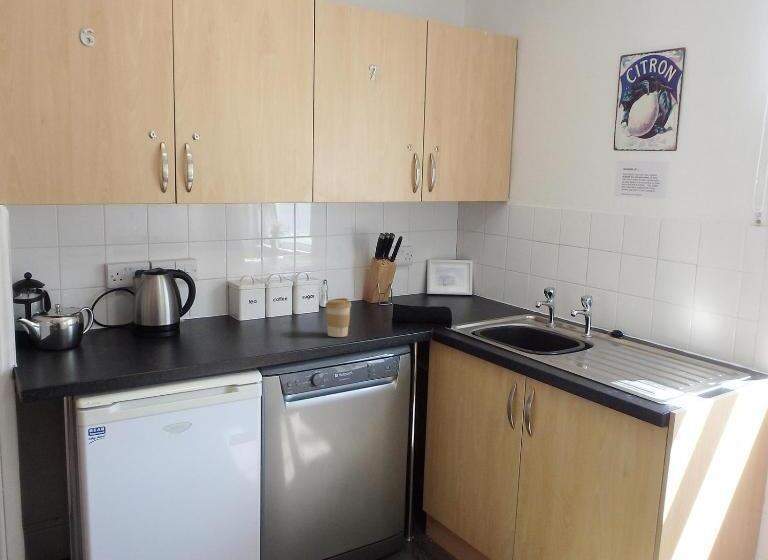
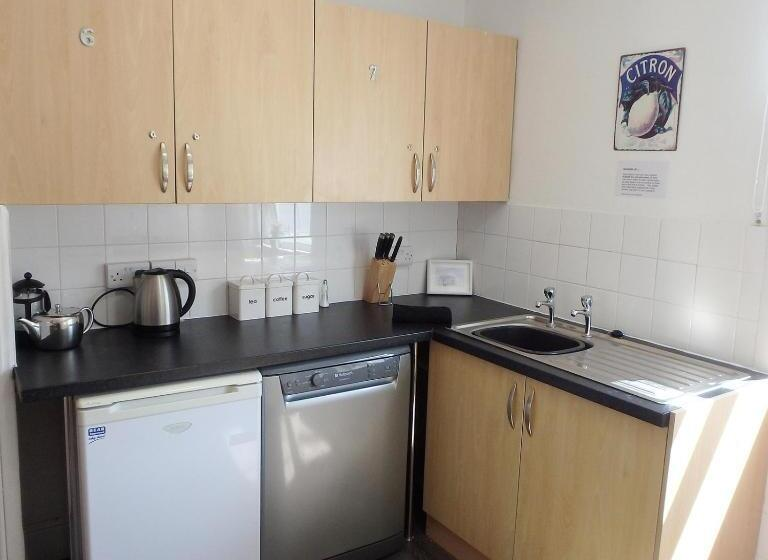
- coffee cup [324,297,352,338]
